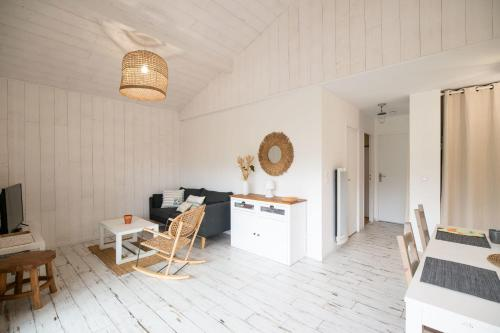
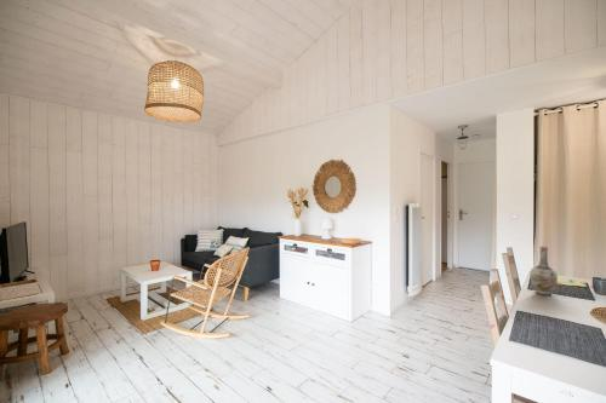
+ vase [530,246,559,295]
